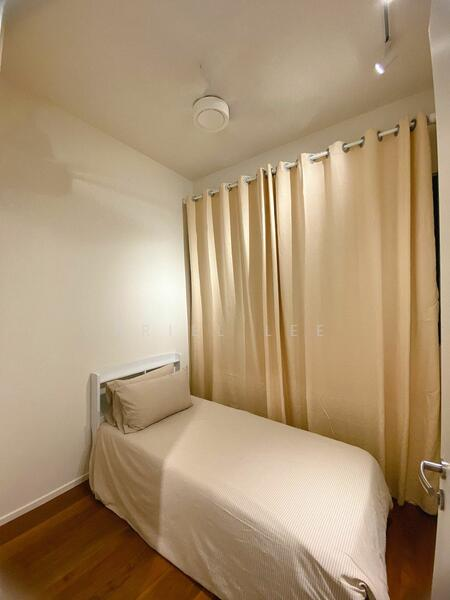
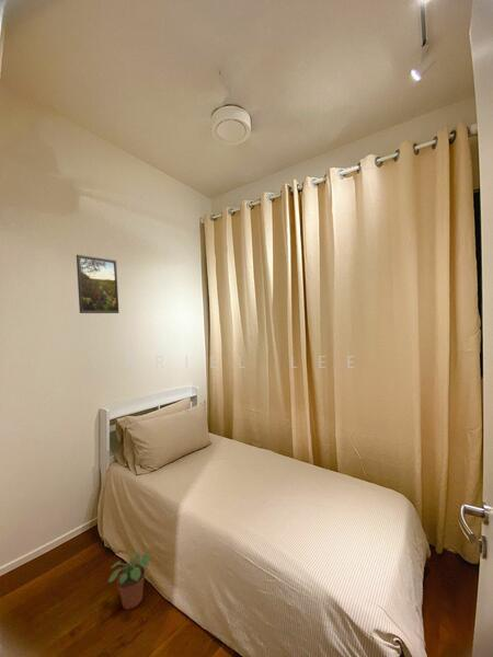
+ potted plant [107,551,152,611]
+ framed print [76,254,121,314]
